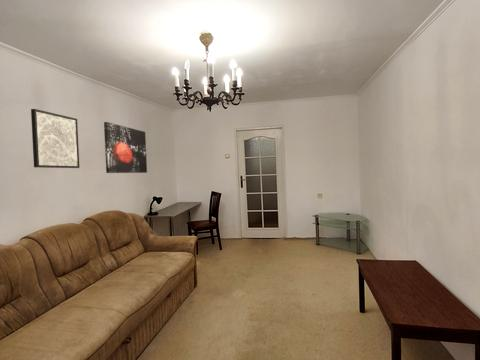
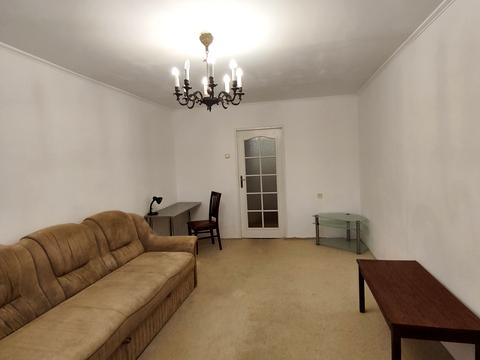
- wall art [103,121,148,174]
- wall art [30,108,81,169]
